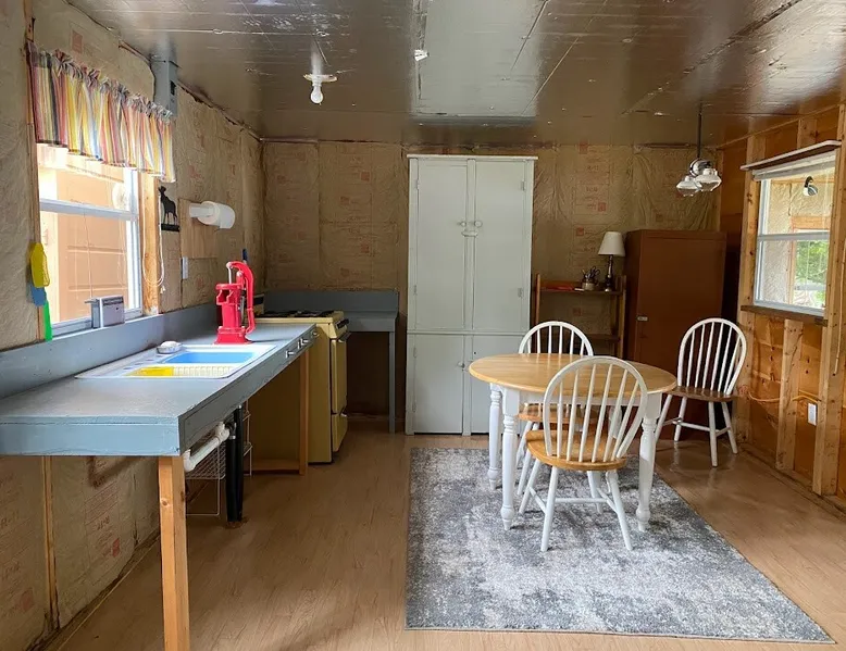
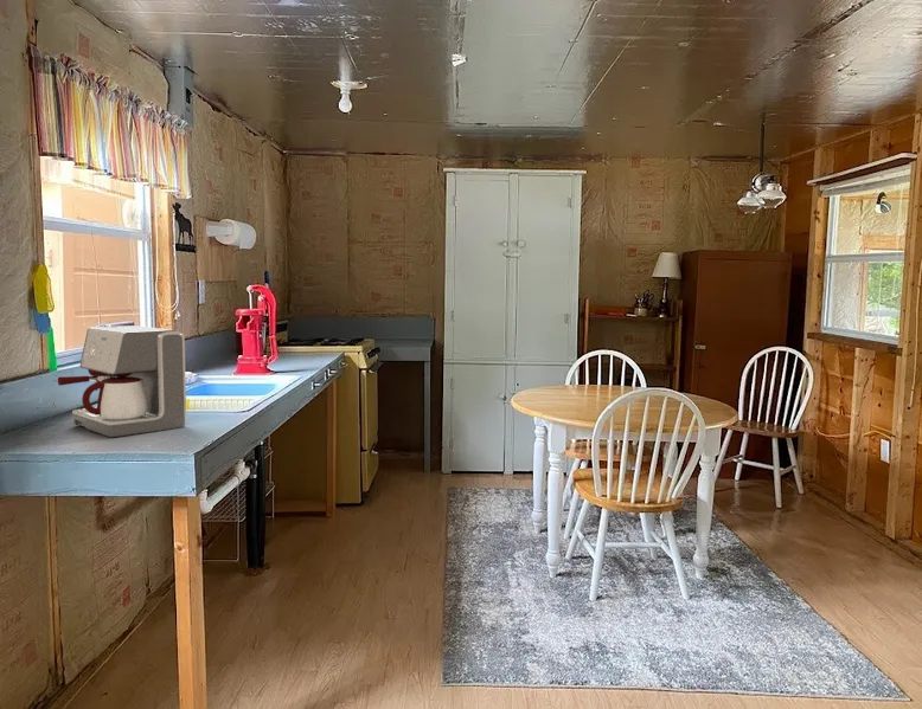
+ coffee maker [57,324,187,438]
